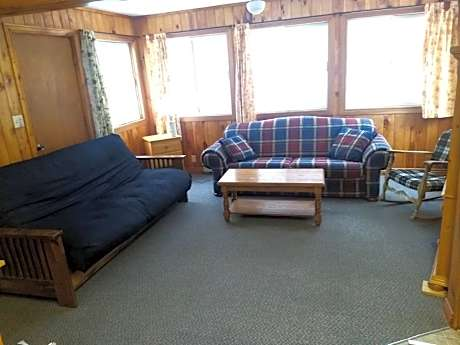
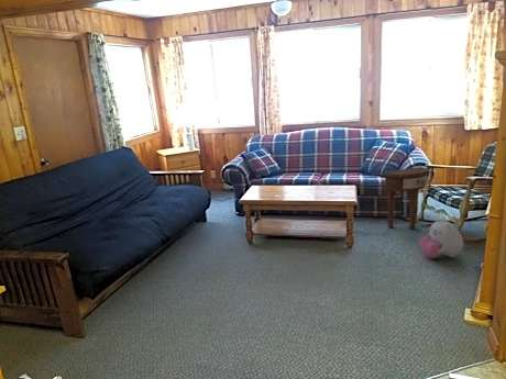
+ side table [383,166,429,230]
+ plush toy [418,218,464,259]
